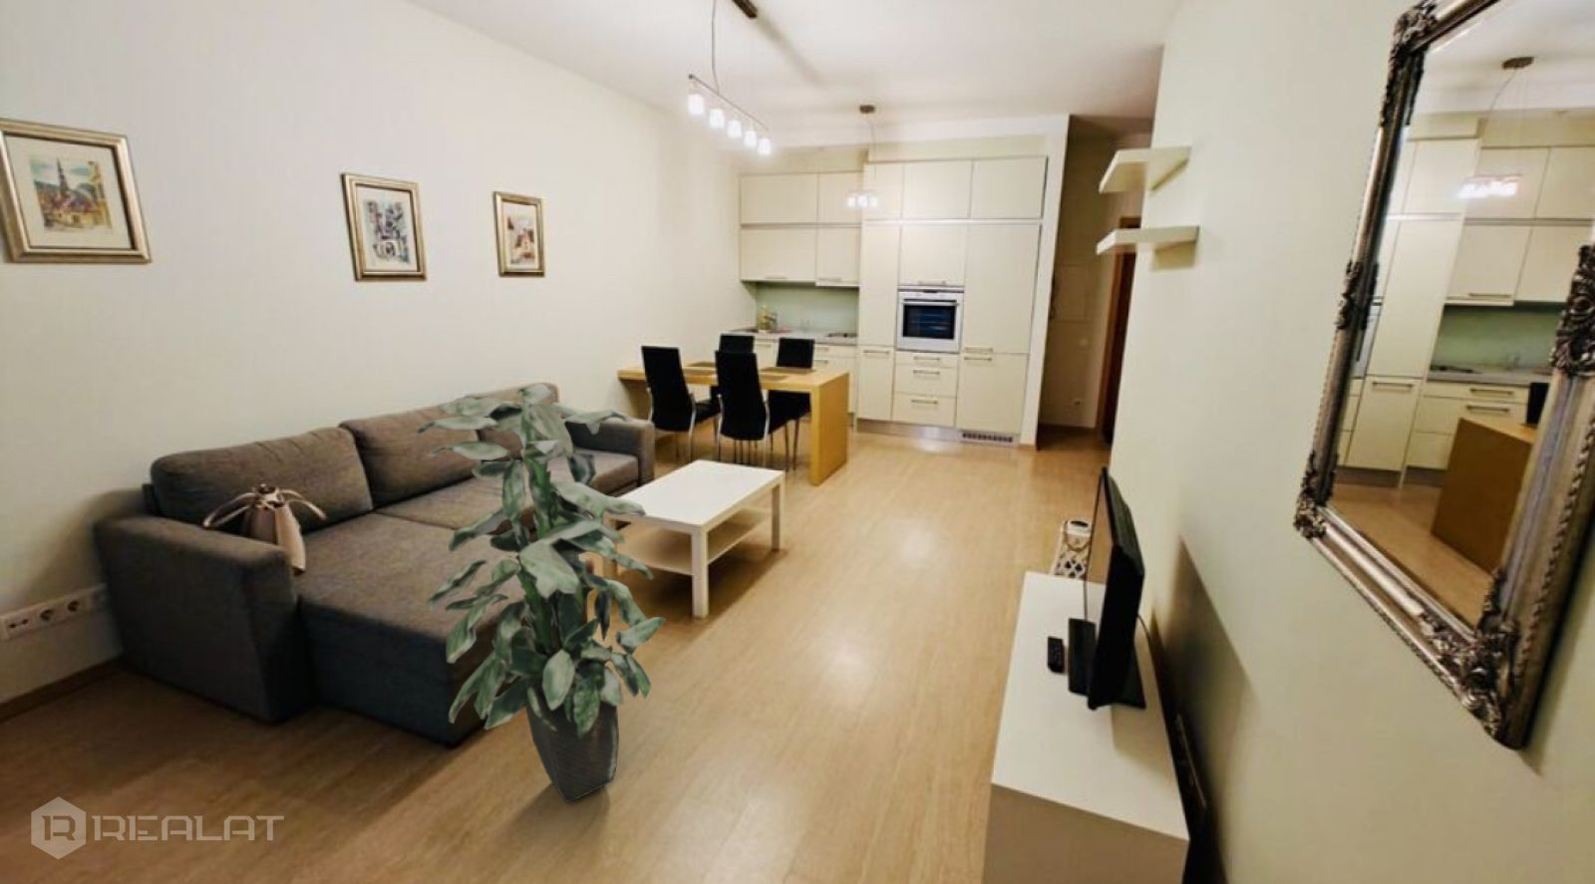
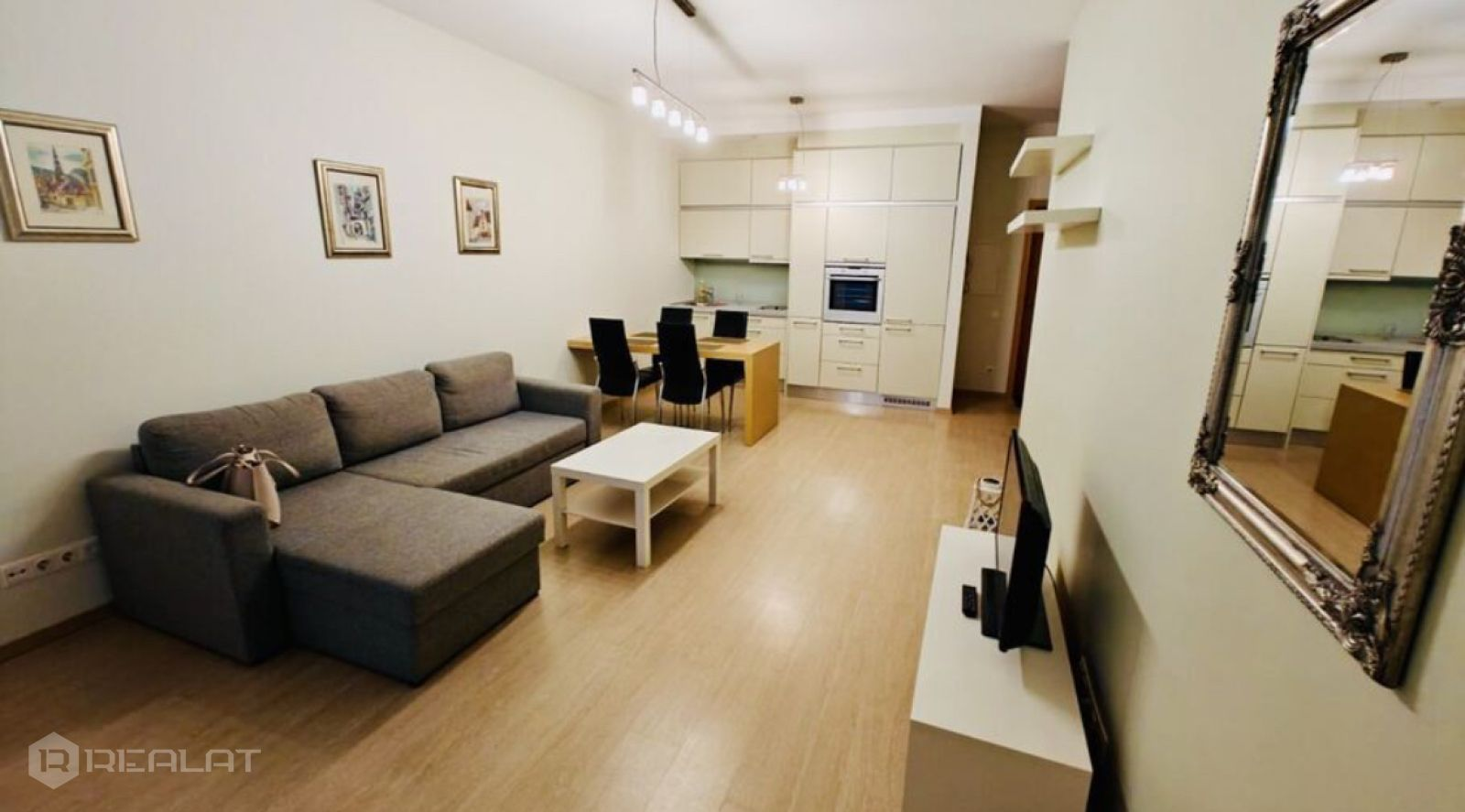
- indoor plant [415,383,667,803]
